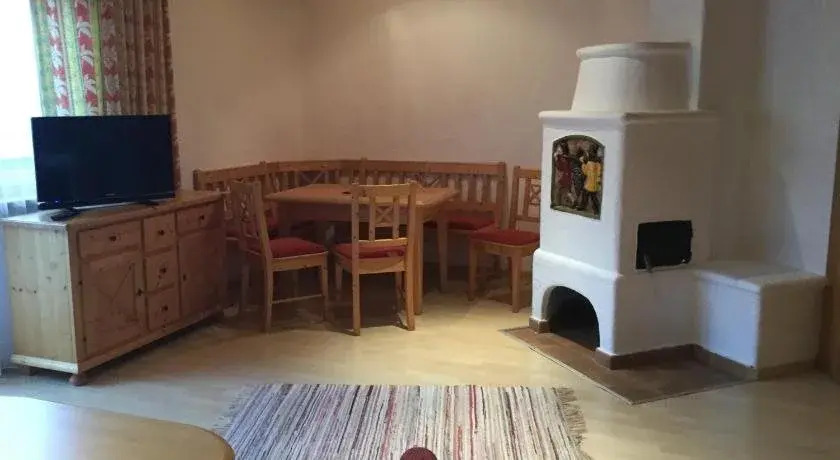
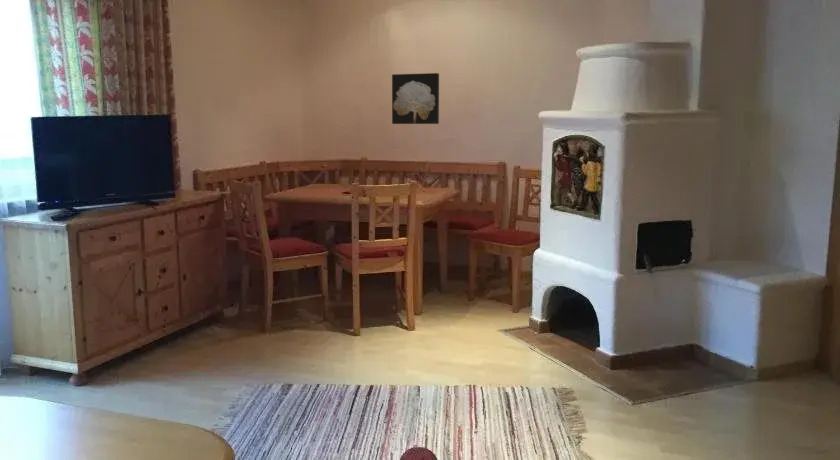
+ wall art [391,72,440,125]
